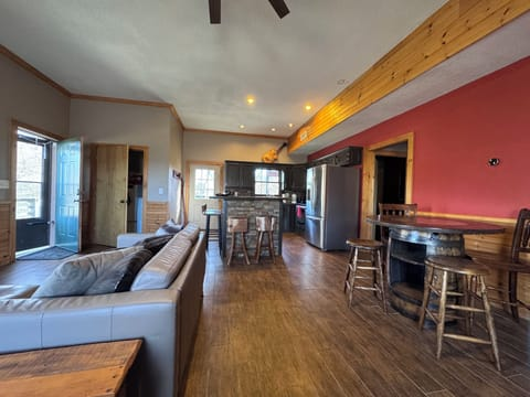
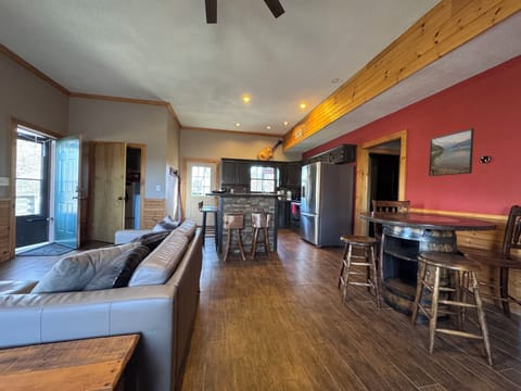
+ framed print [428,127,474,177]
